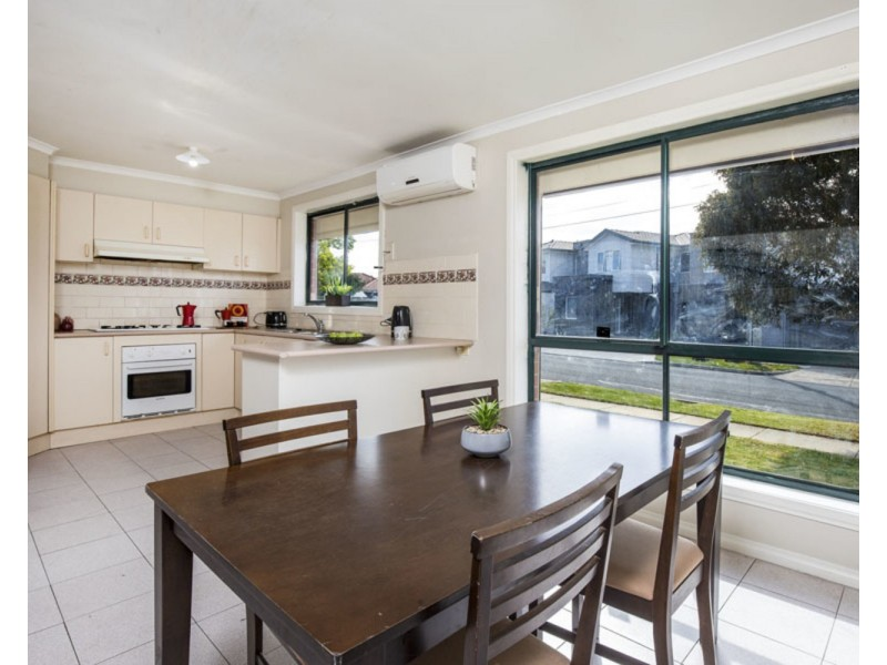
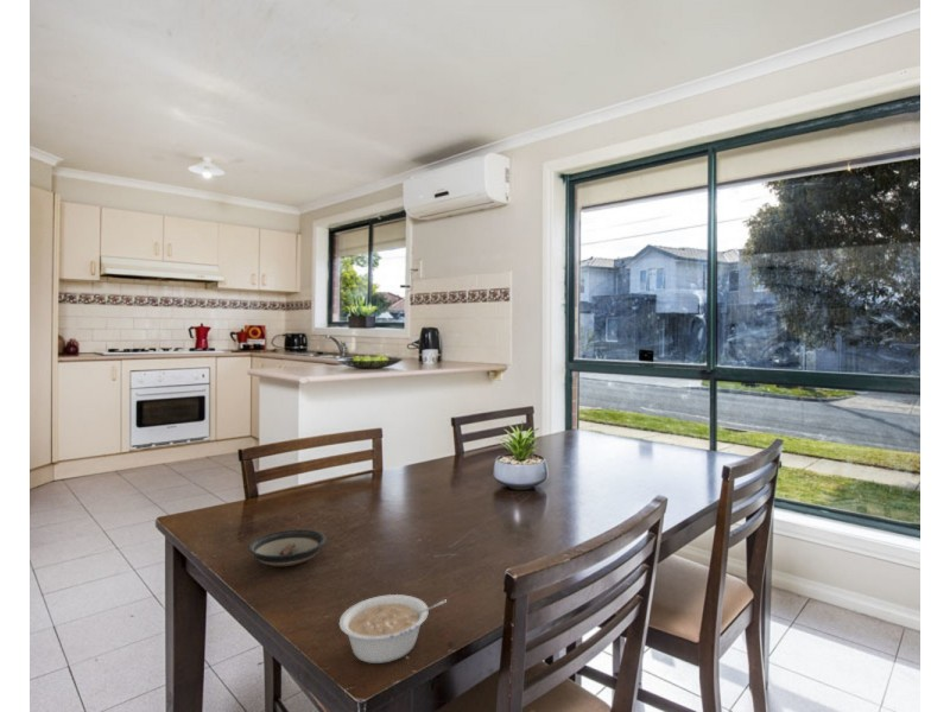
+ legume [338,593,448,665]
+ saucer [247,528,327,567]
